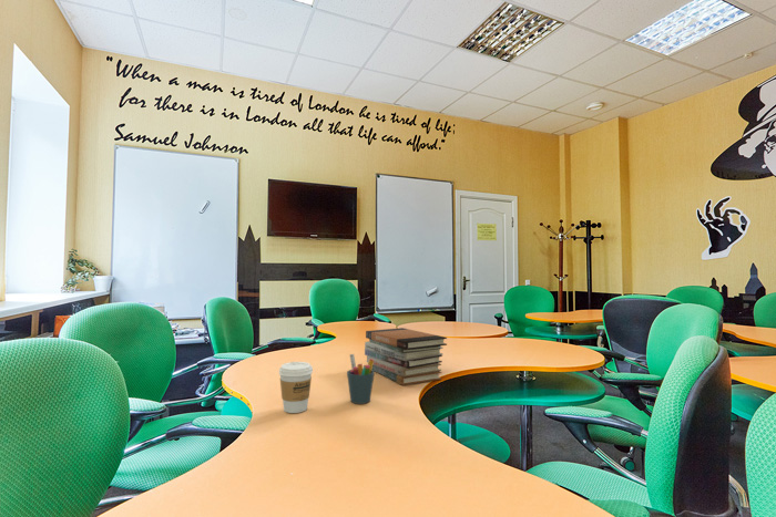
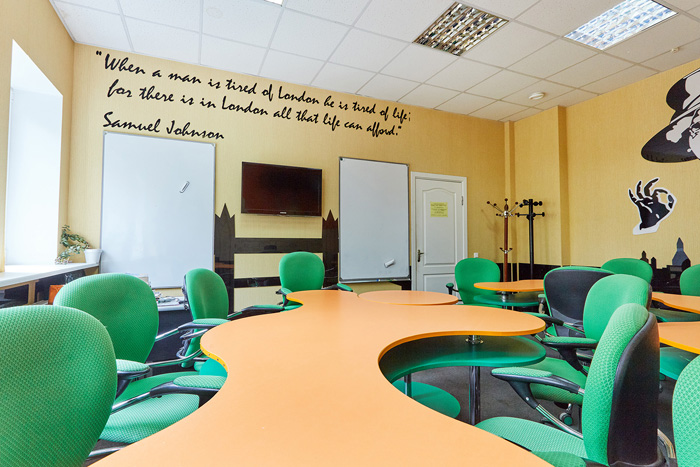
- pen holder [346,353,376,405]
- coffee cup [278,361,314,414]
- book stack [364,327,448,386]
